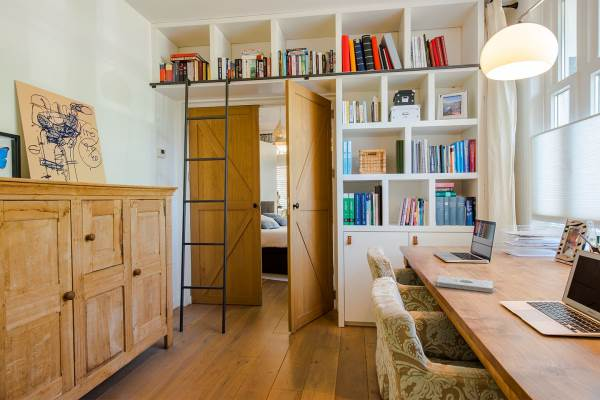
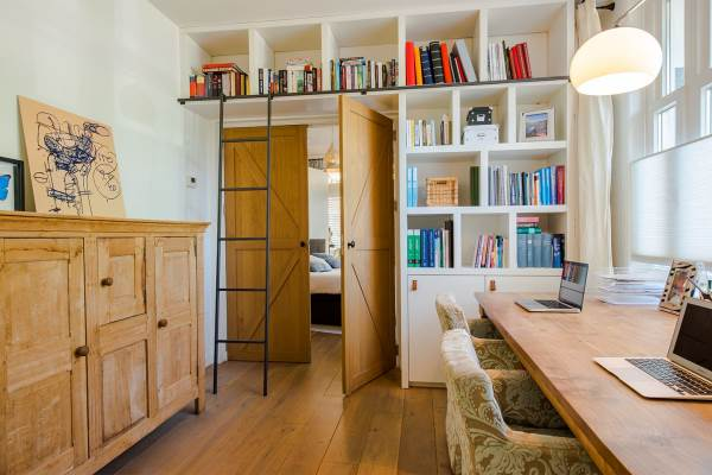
- notepad [436,274,494,293]
